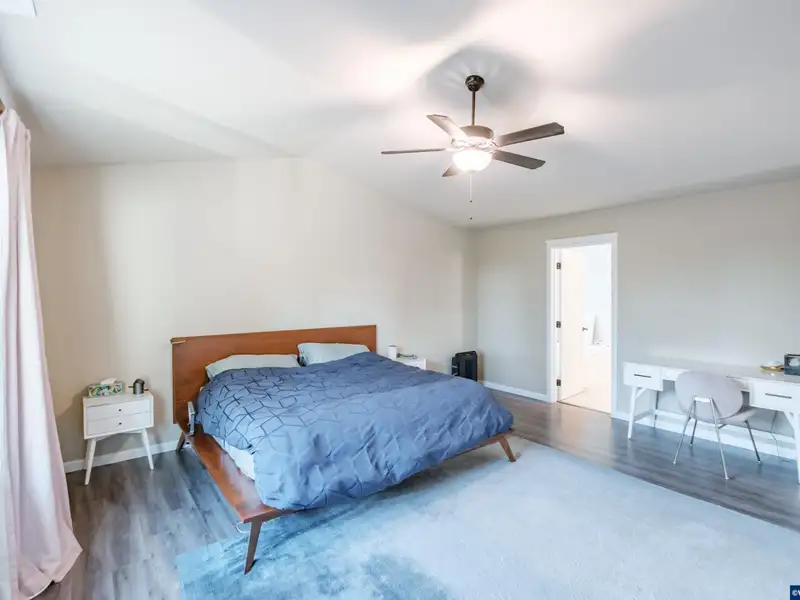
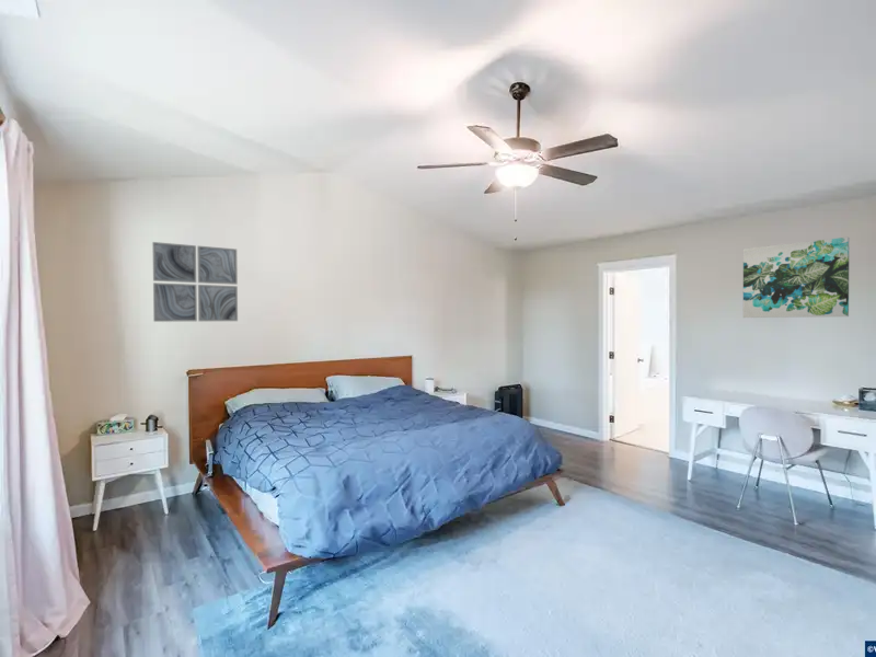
+ wall art [151,241,239,323]
+ wall art [742,237,851,319]
